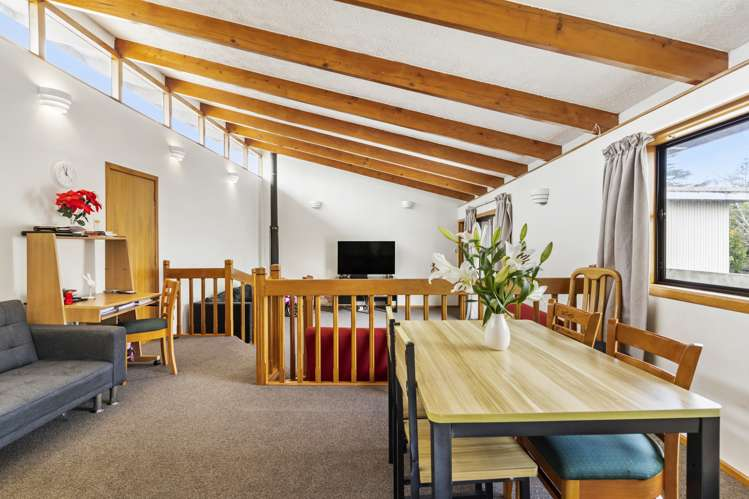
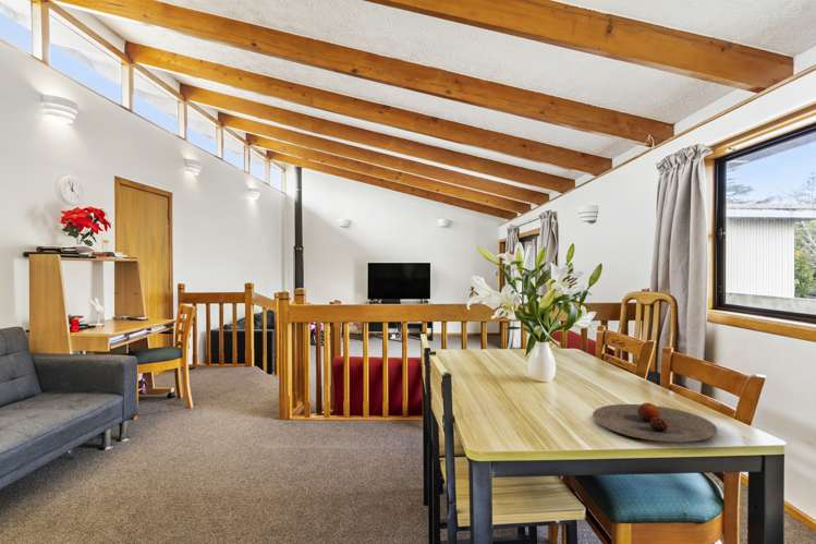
+ plate [592,401,718,444]
